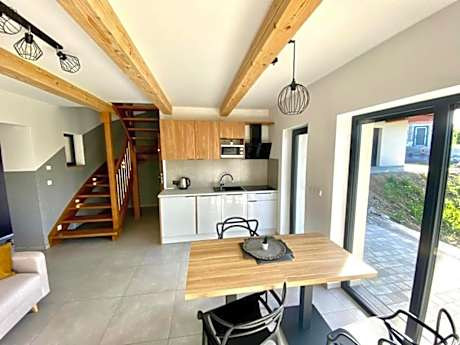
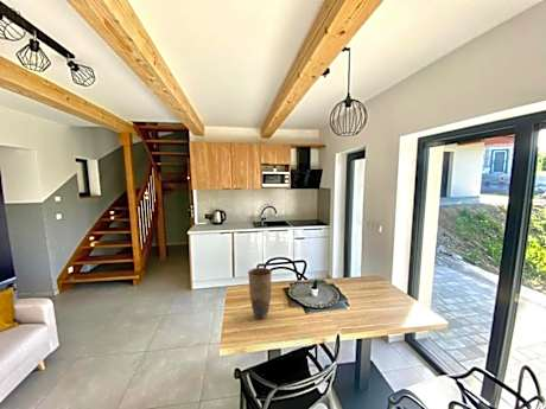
+ vase [247,267,273,320]
